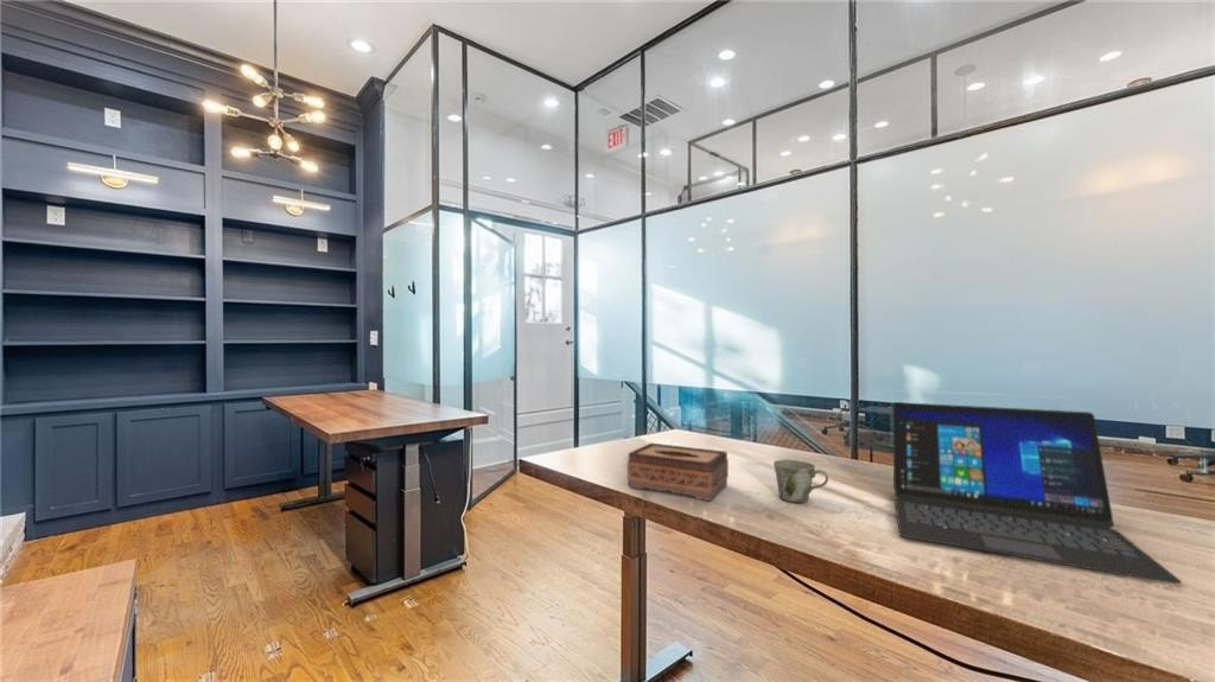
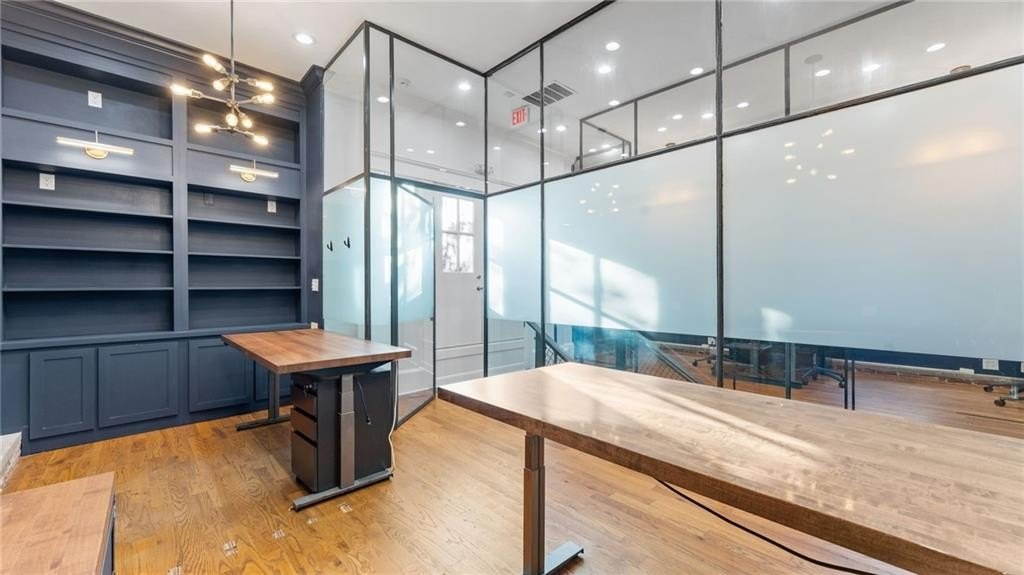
- tissue box [626,441,730,502]
- laptop [892,401,1183,585]
- mug [772,458,829,504]
